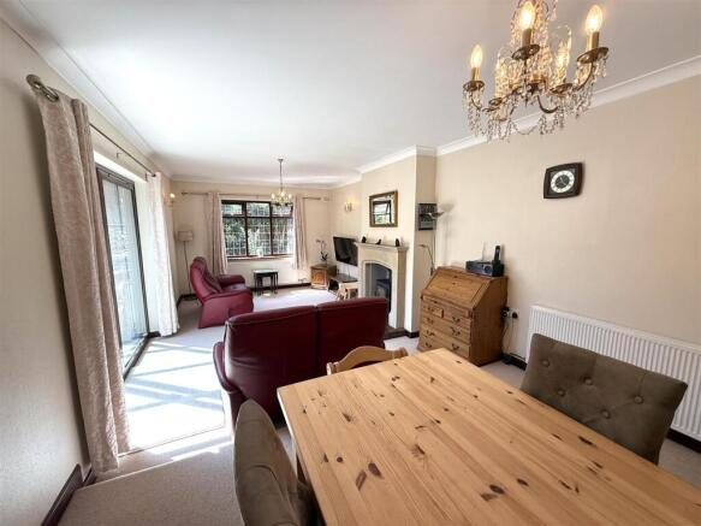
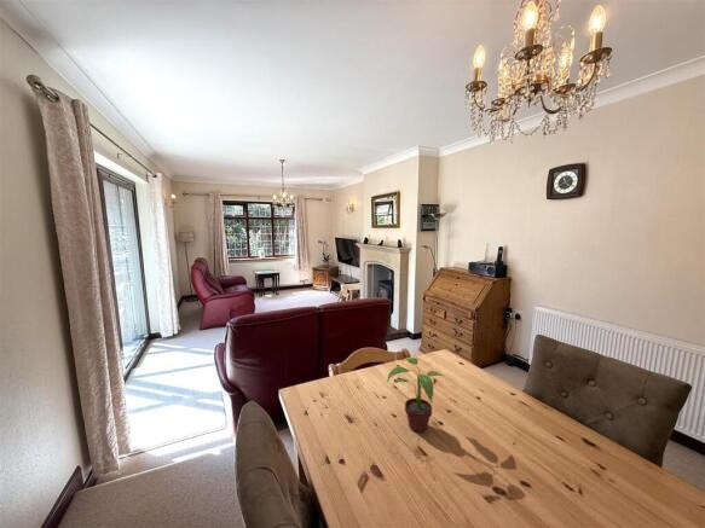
+ potted plant [386,356,446,434]
